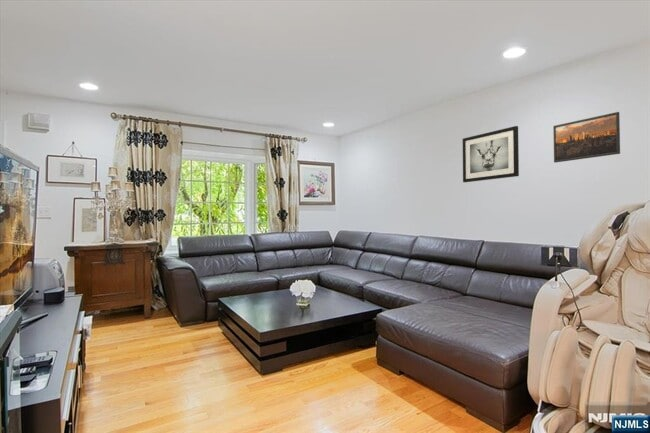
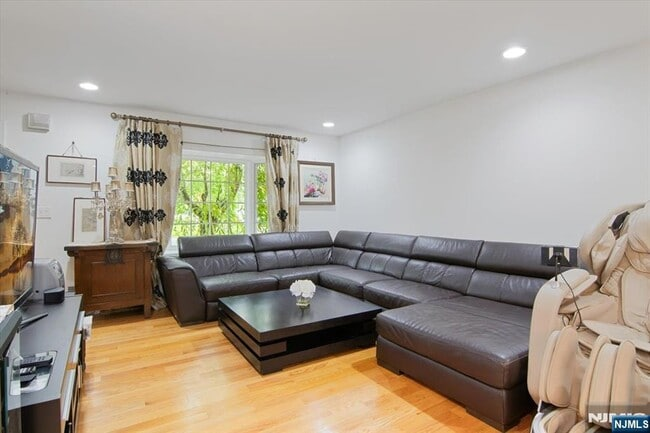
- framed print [552,111,621,164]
- wall art [462,125,520,183]
